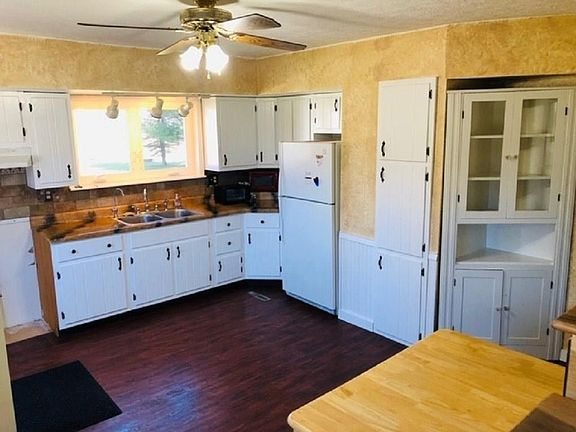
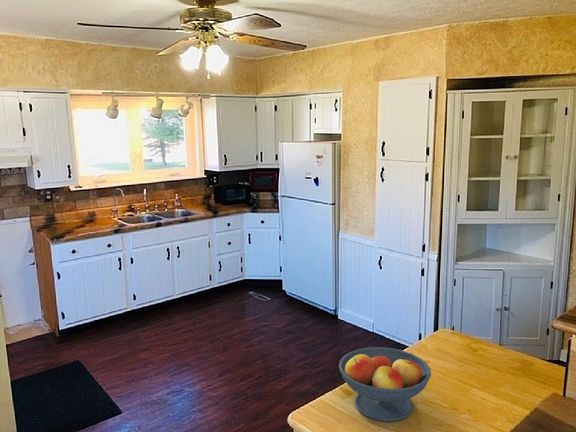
+ fruit bowl [338,346,432,422]
